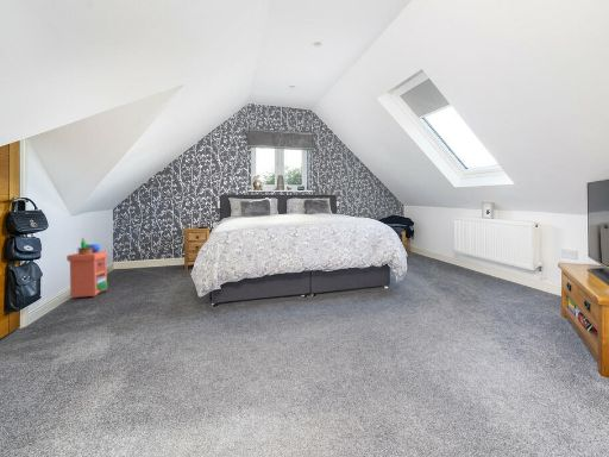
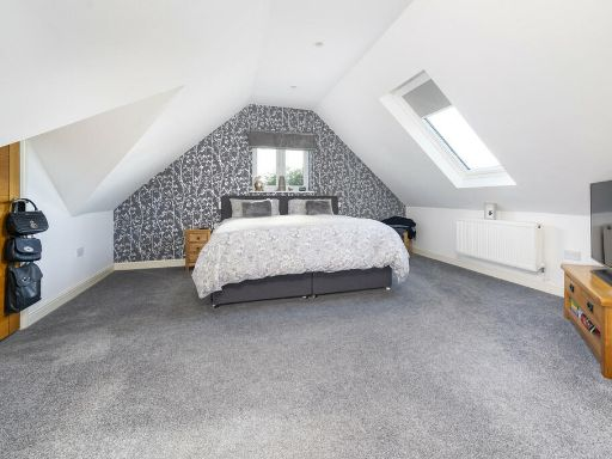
- nightstand [65,236,108,299]
